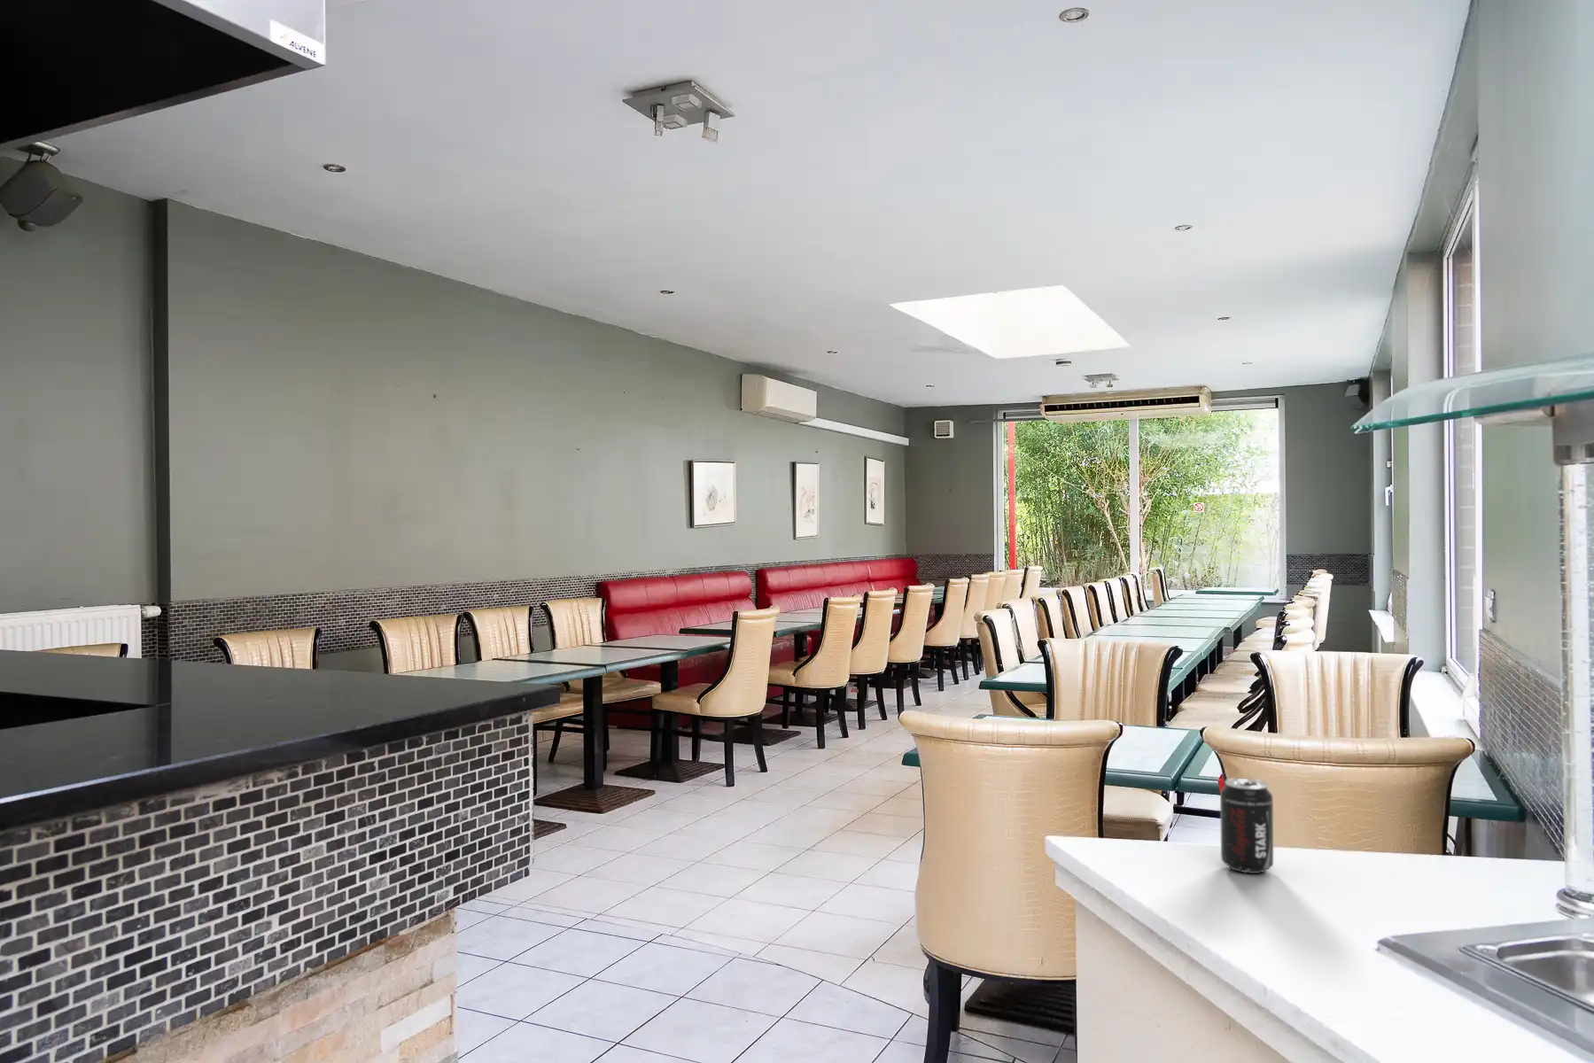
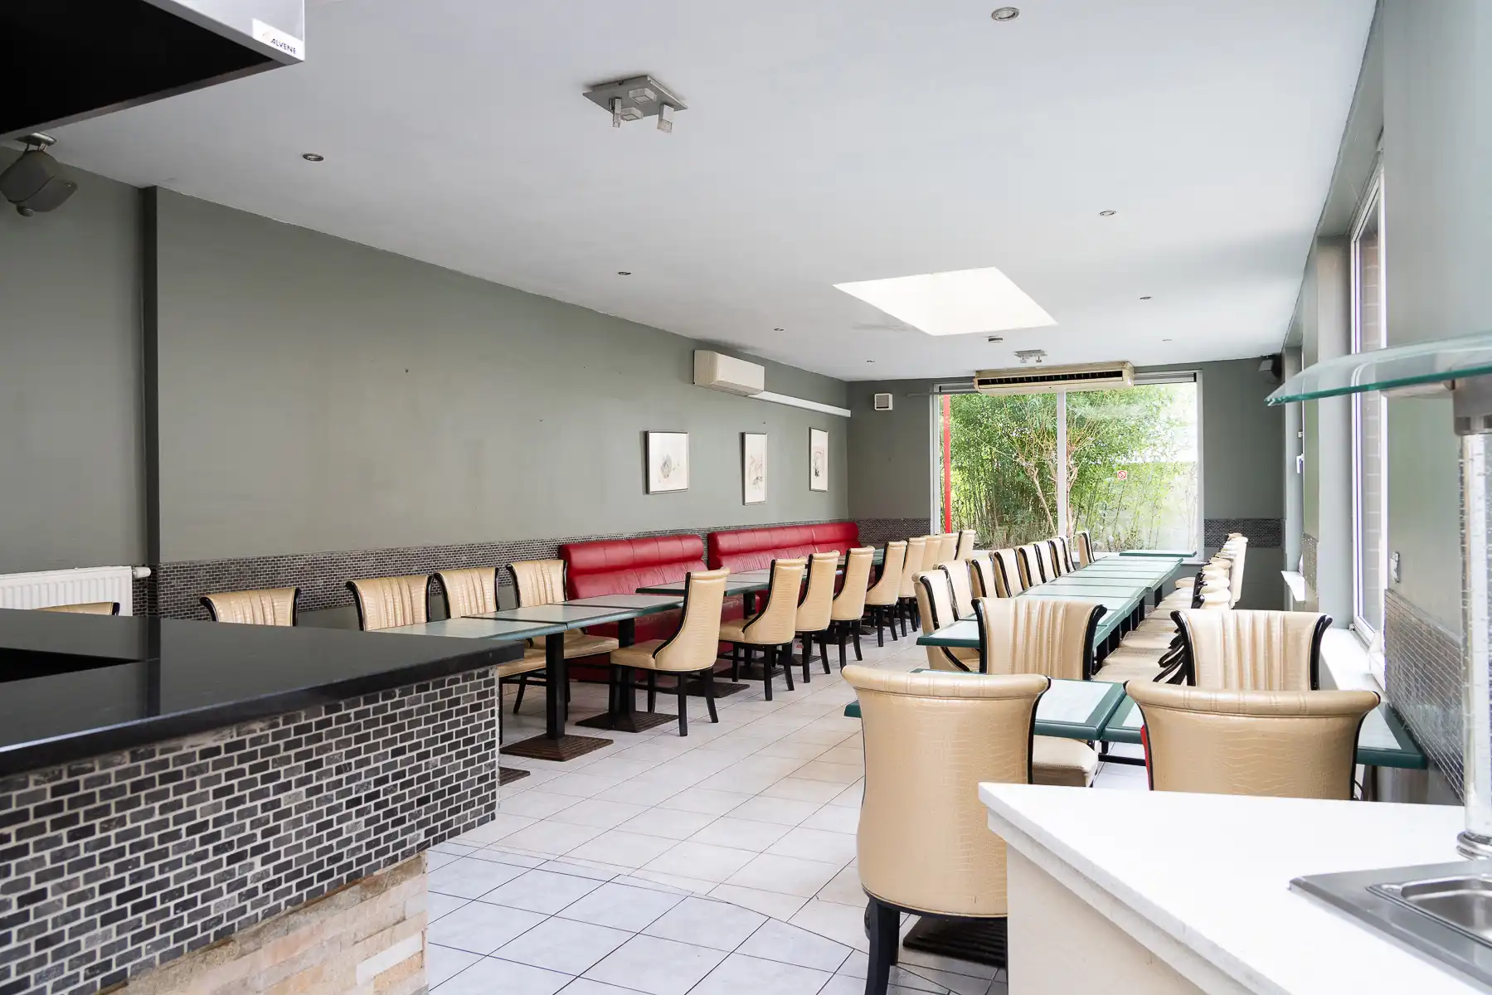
- beverage can [1219,778,1274,874]
